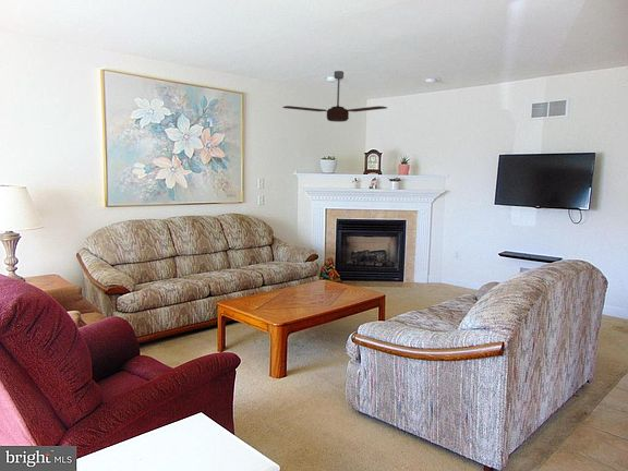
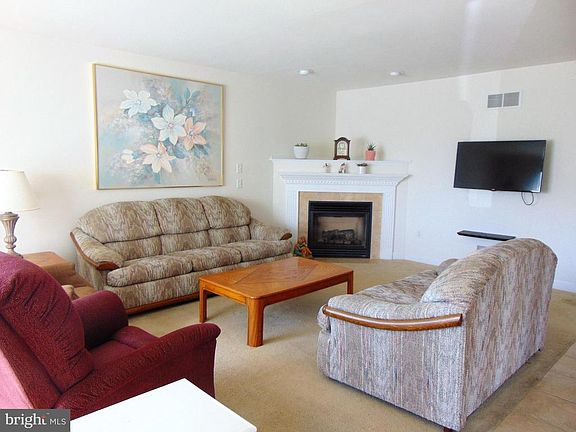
- ceiling fan [281,70,388,123]
